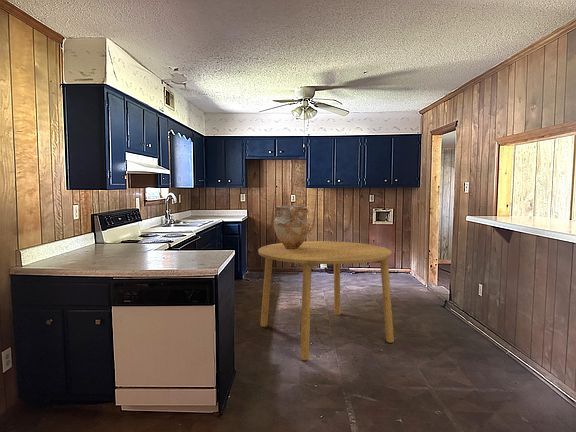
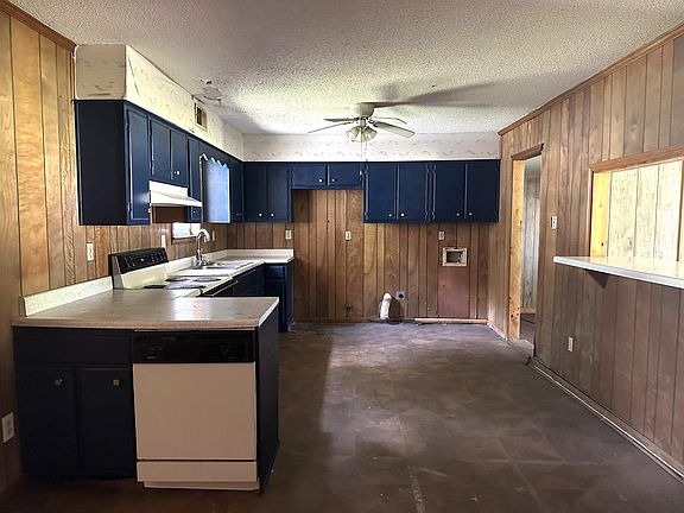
- vase [273,204,311,249]
- dining table [257,240,395,361]
